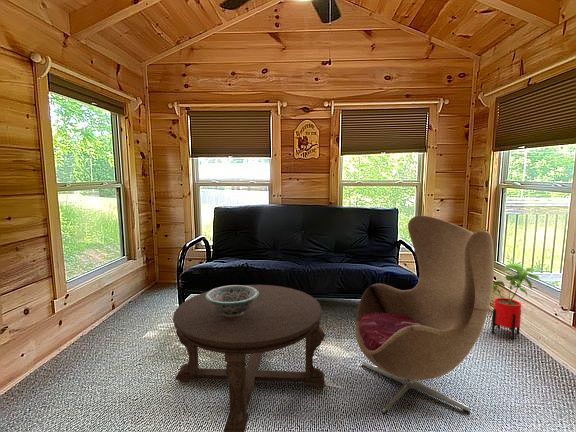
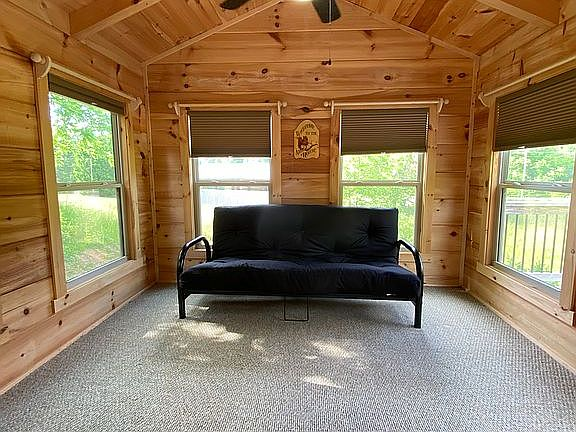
- coffee table [172,284,326,432]
- decorative bowl [205,284,259,317]
- armchair [354,215,495,415]
- house plant [490,262,541,341]
